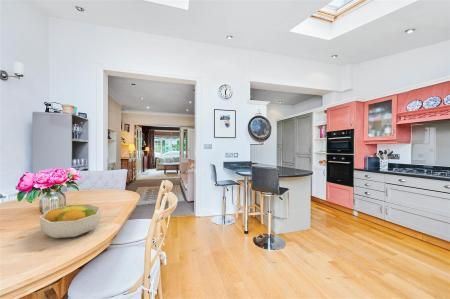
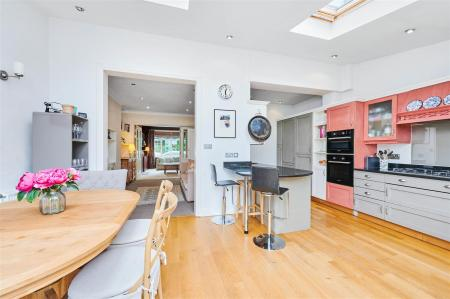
- fruit bowl [38,203,102,239]
